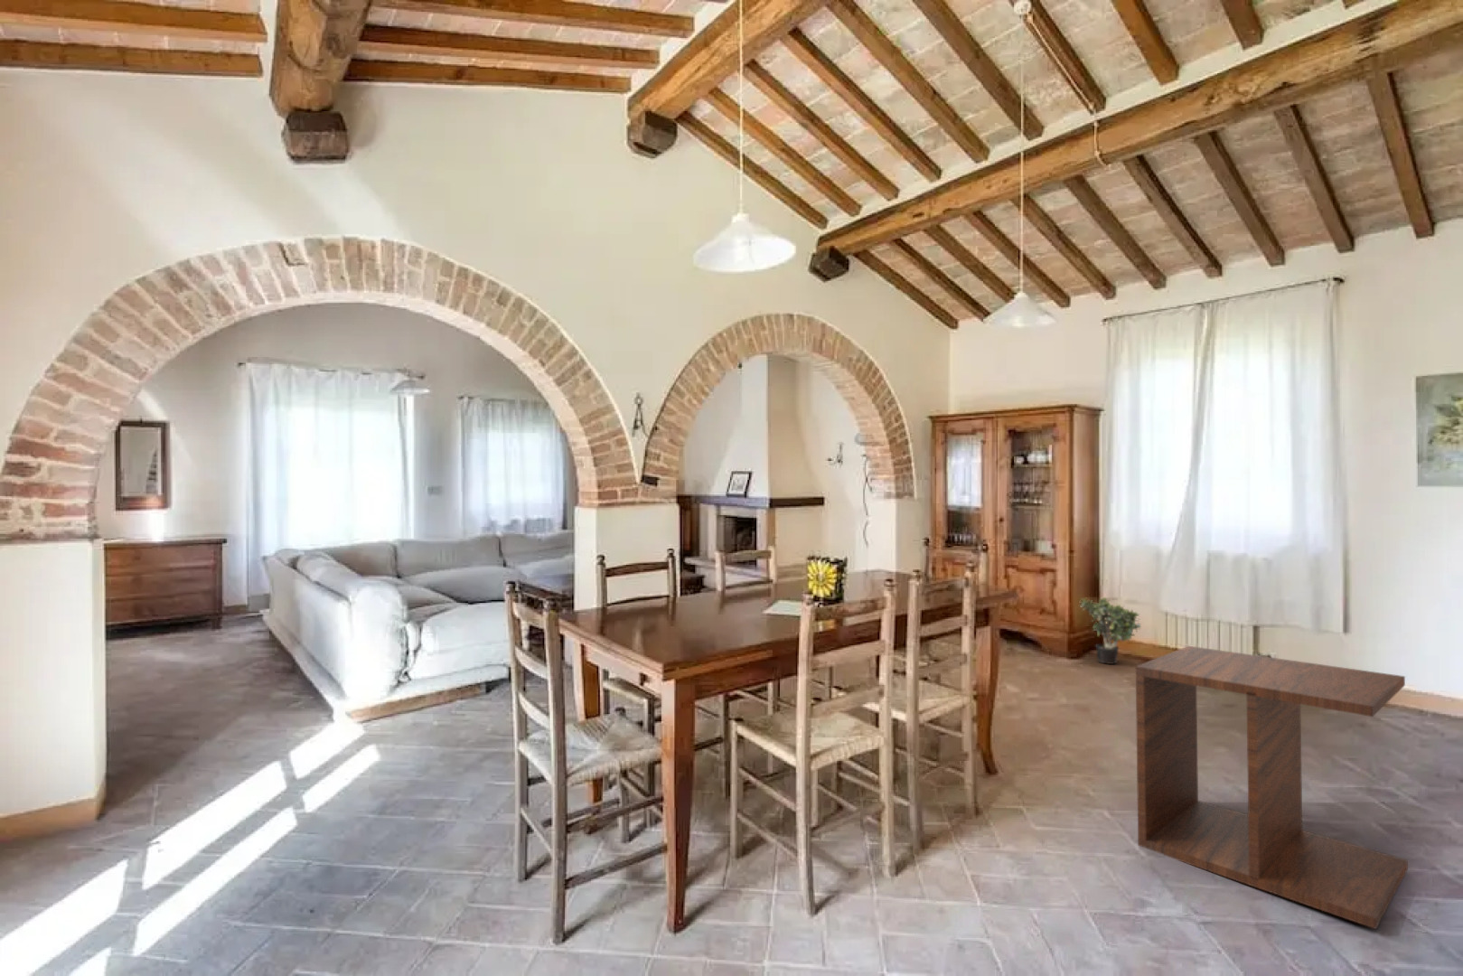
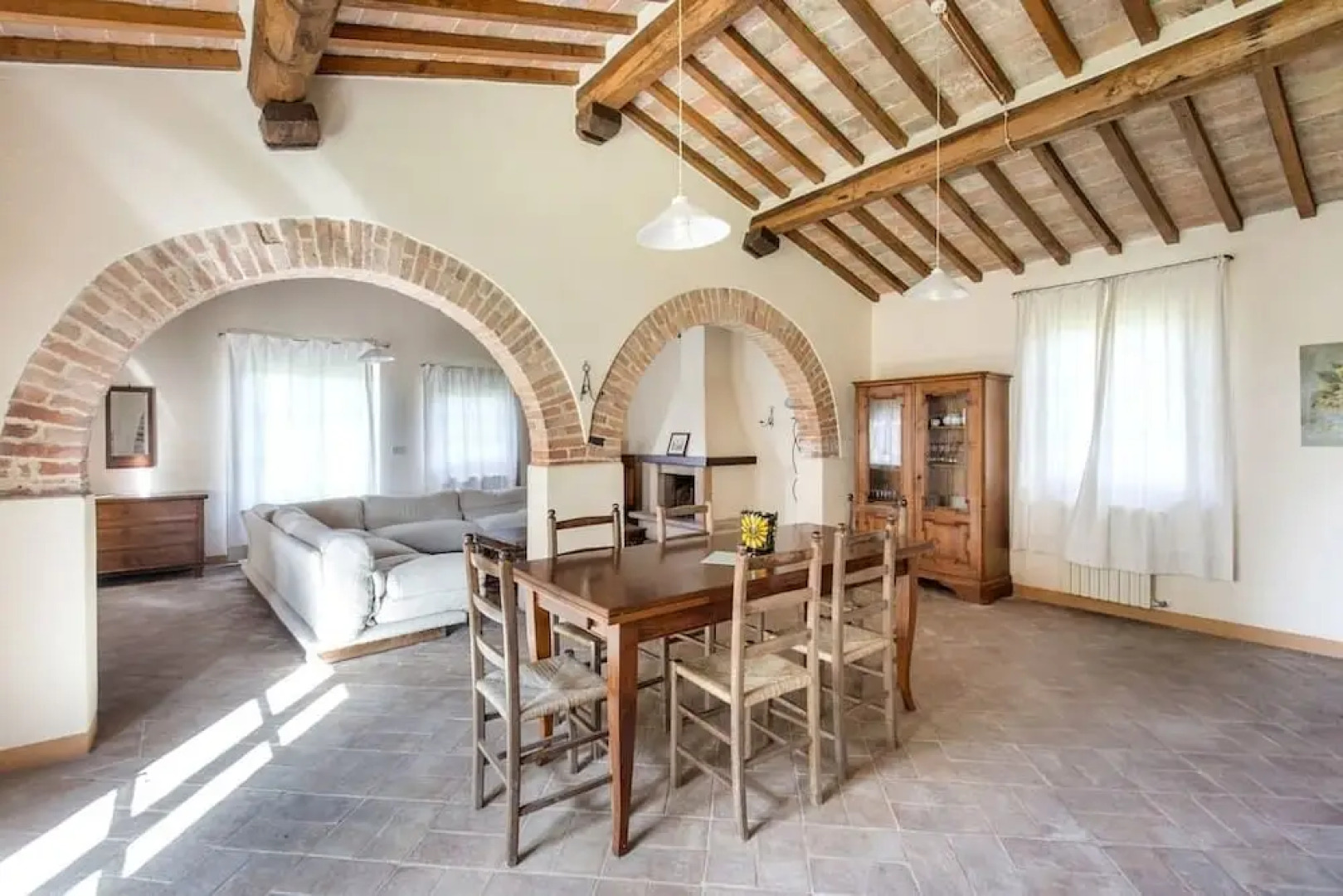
- potted plant [1078,597,1143,666]
- side table [1135,645,1409,930]
